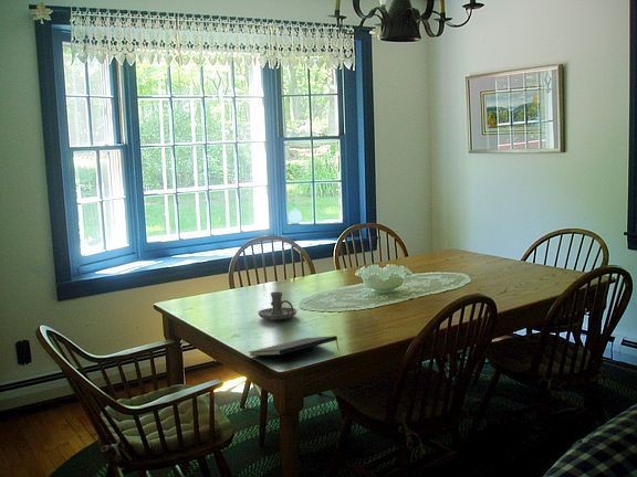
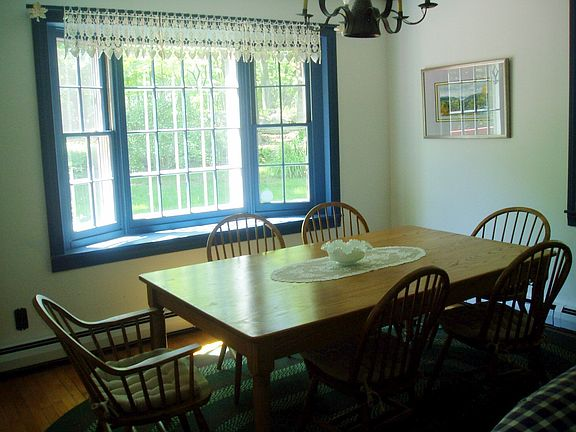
- notepad [248,335,341,358]
- candle holder [257,290,297,321]
